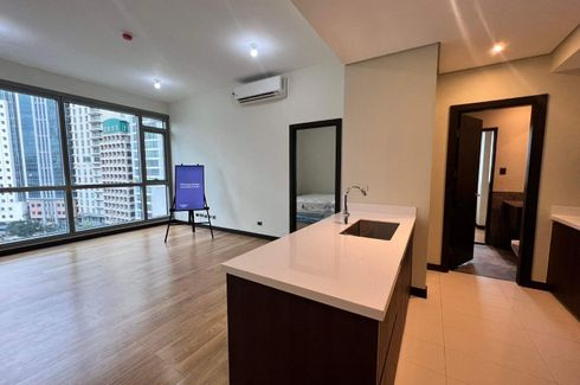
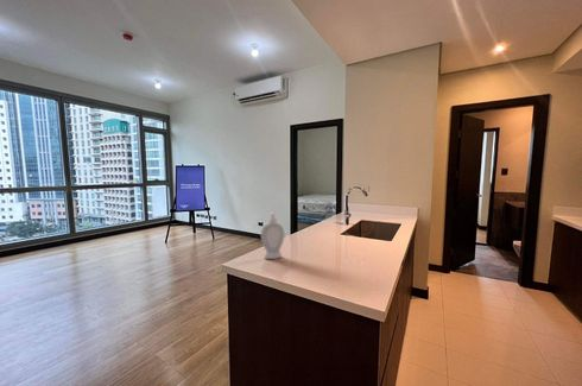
+ soap bottle [260,211,285,260]
